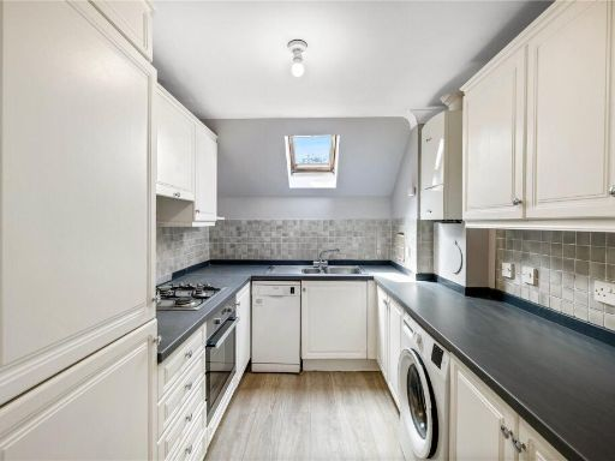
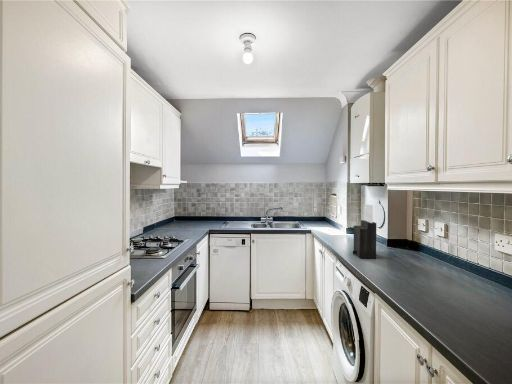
+ knife block [352,203,377,260]
